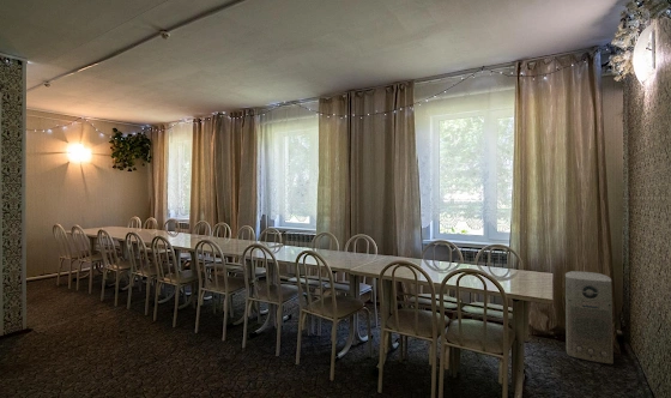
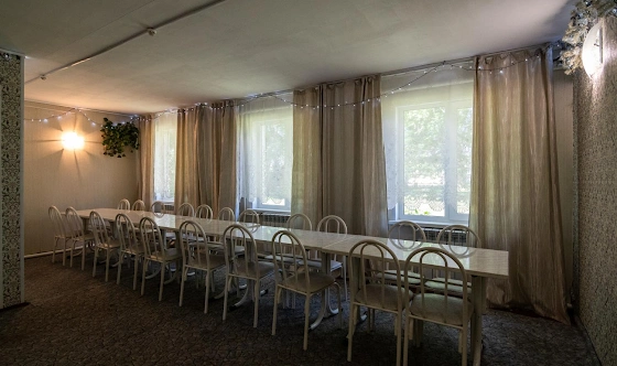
- air purifier [564,270,615,364]
